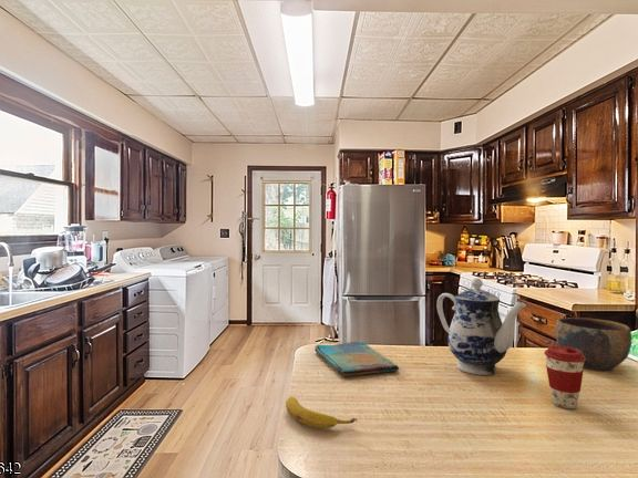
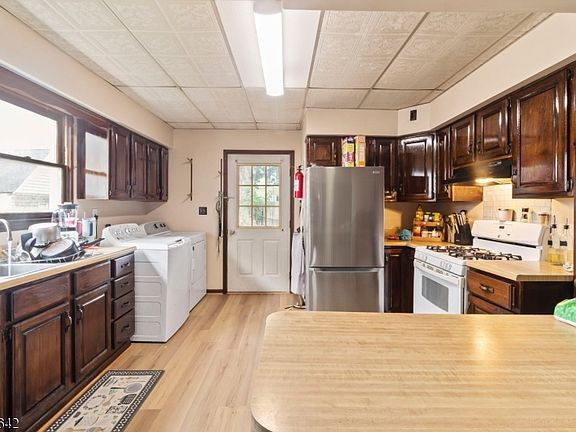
- banana [285,396,358,429]
- dish towel [313,340,400,377]
- bowl [555,316,632,372]
- teapot [435,277,527,376]
- coffee cup [544,344,585,409]
